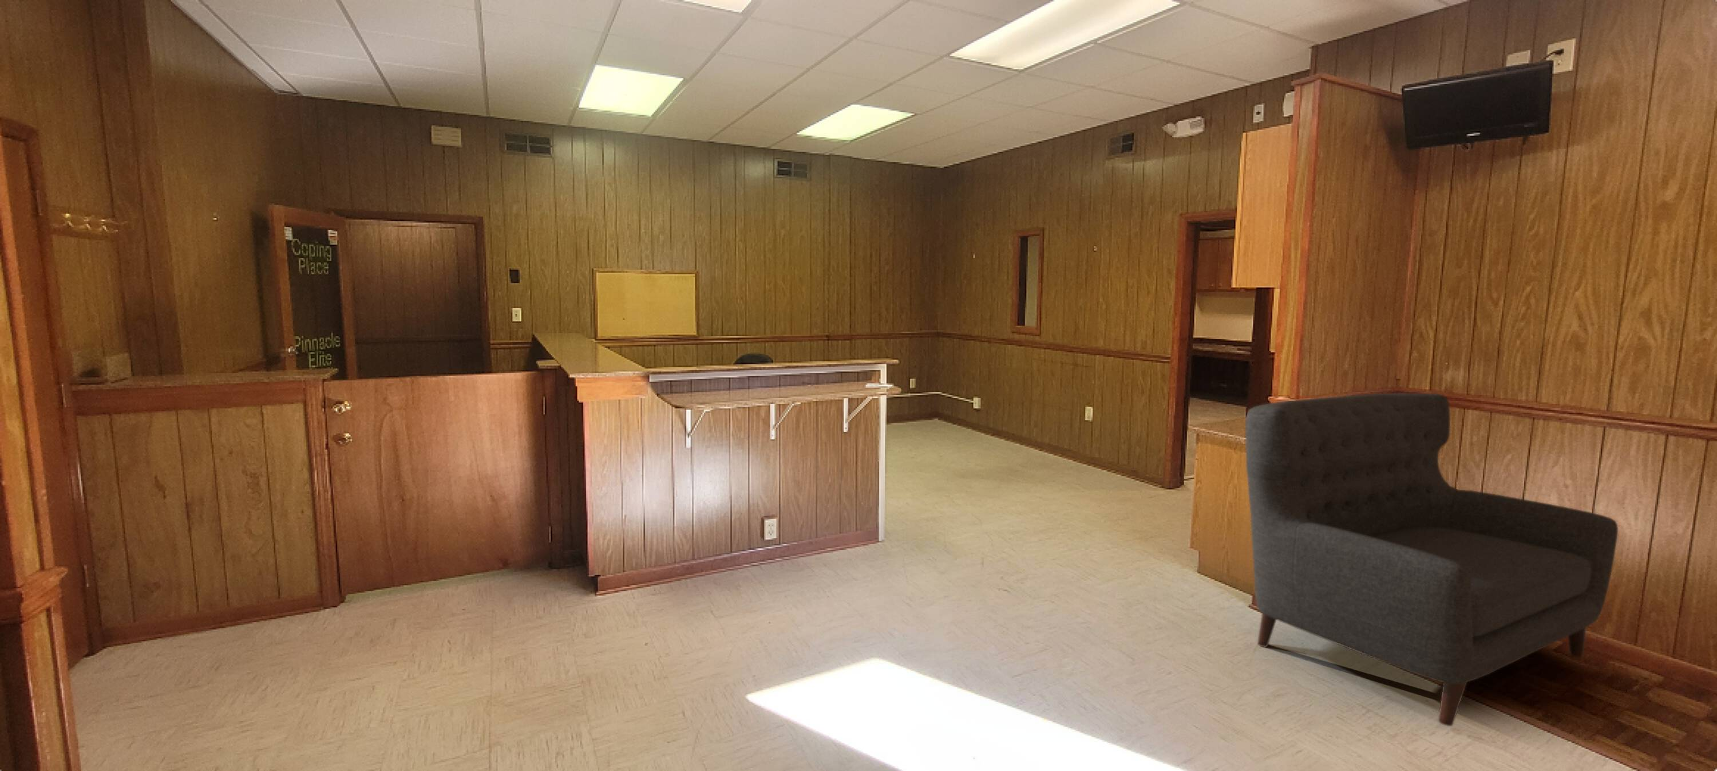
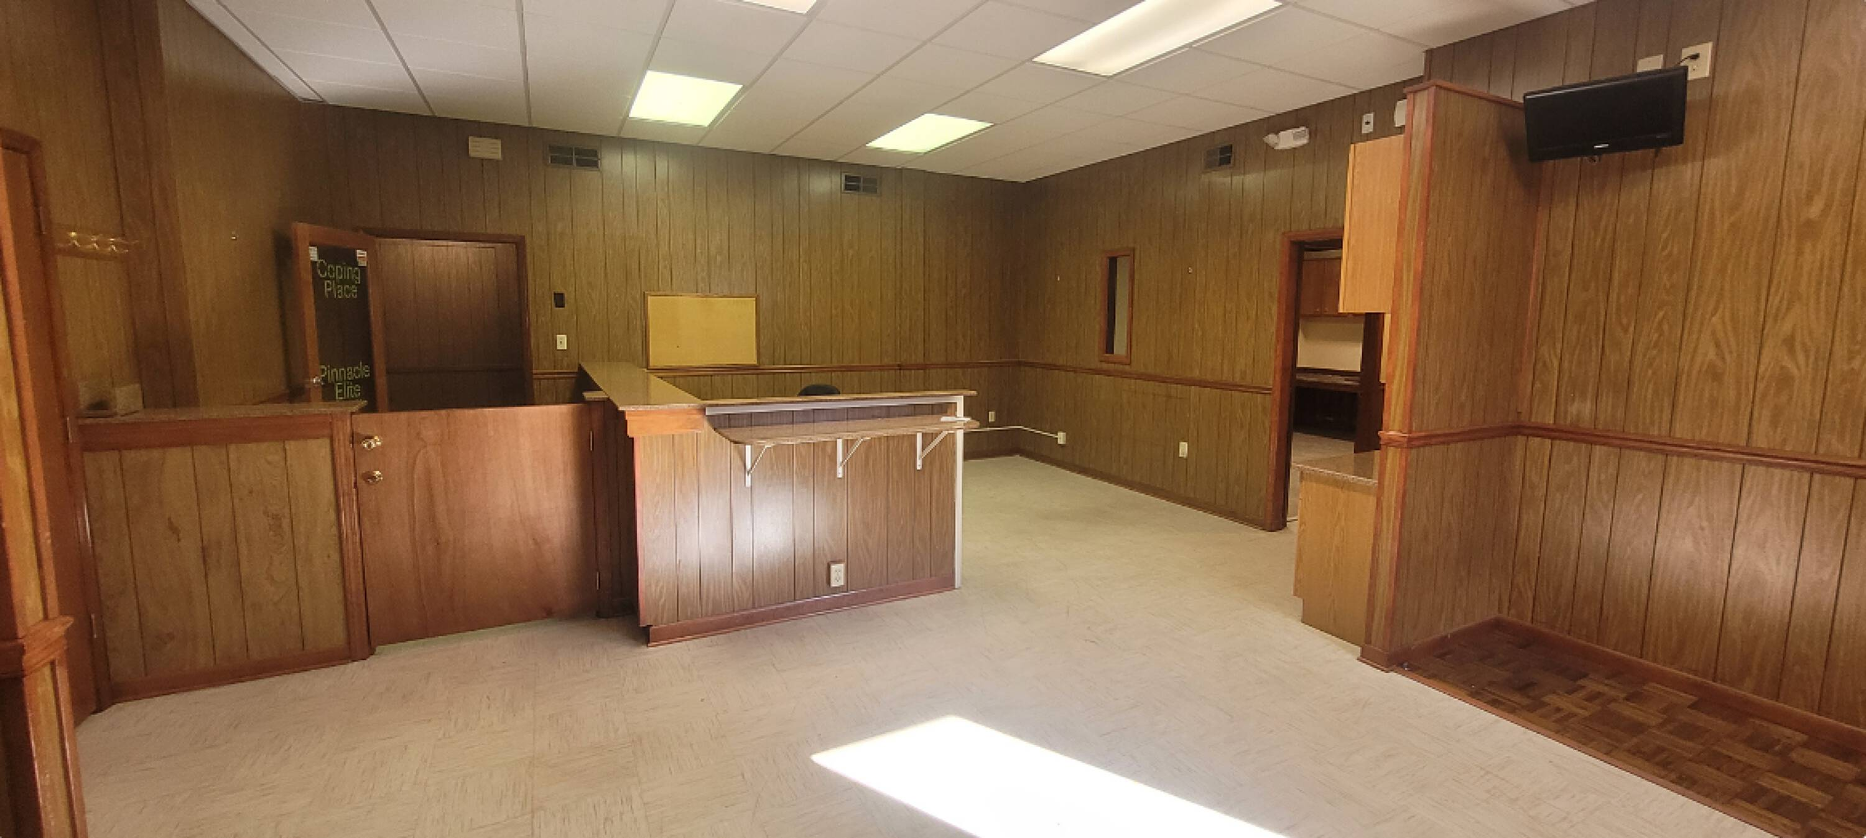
- sofa [1245,392,1618,727]
